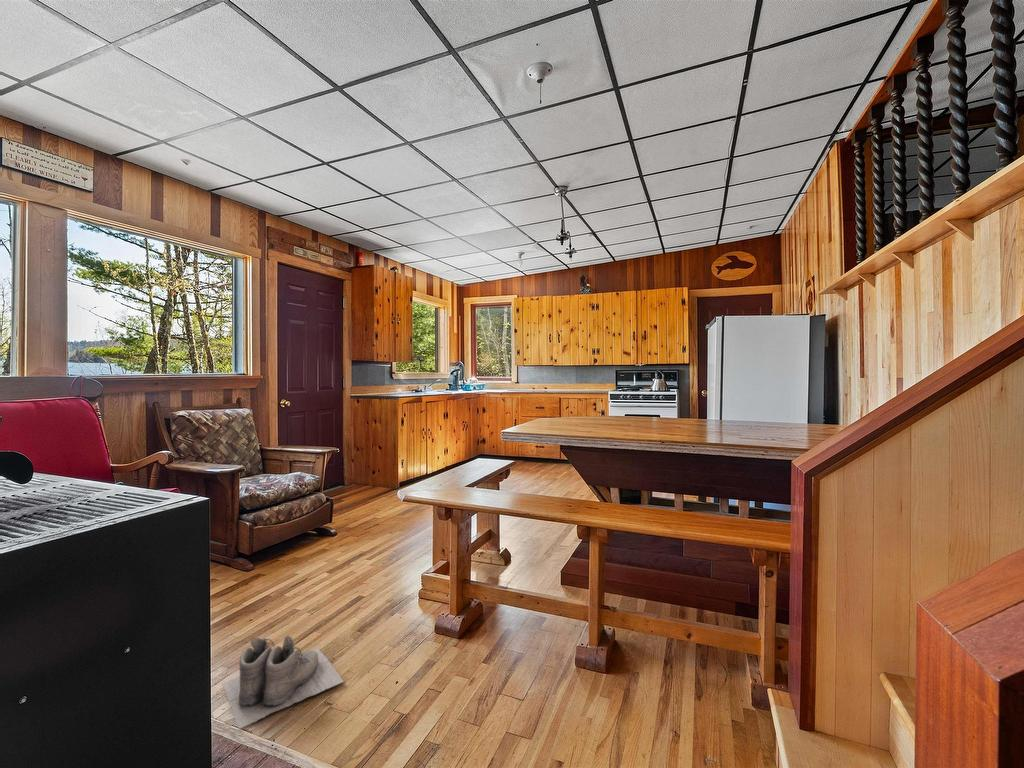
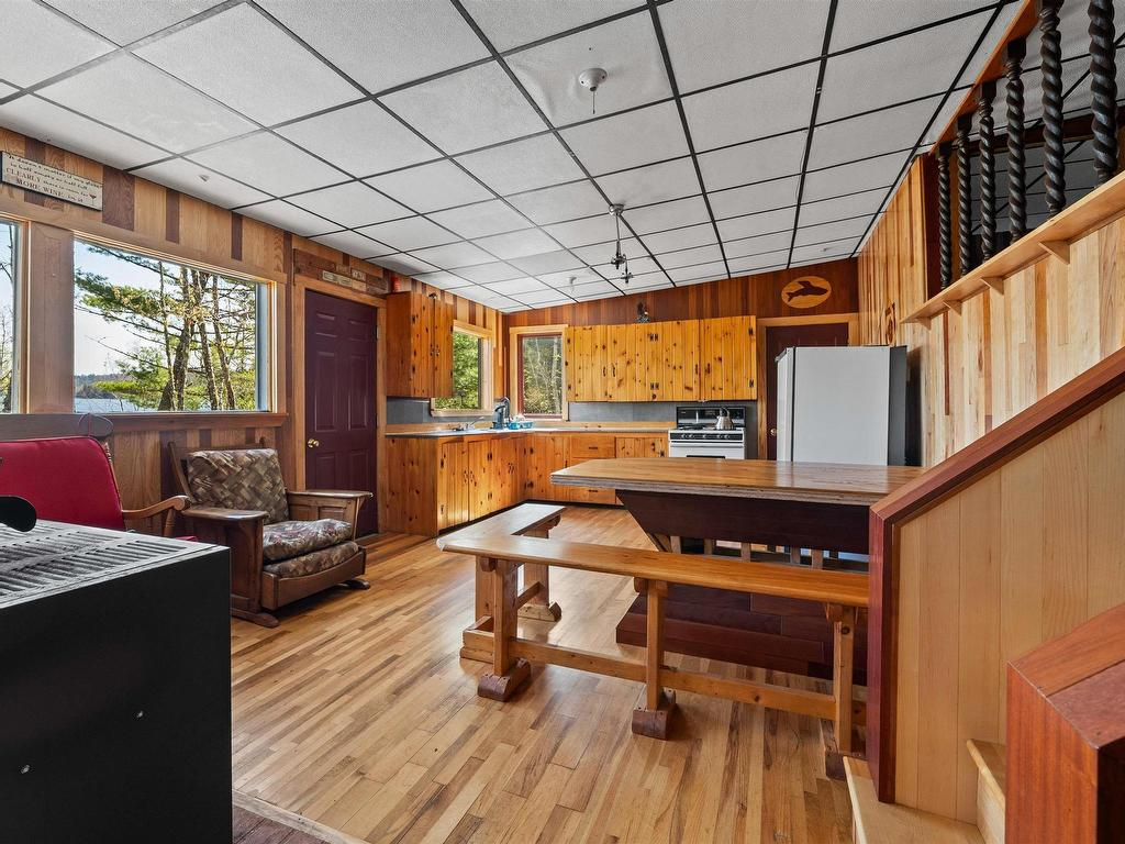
- boots [222,635,345,730]
